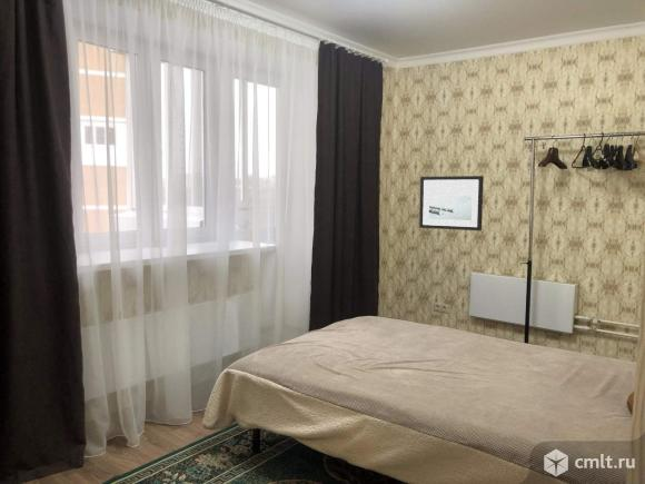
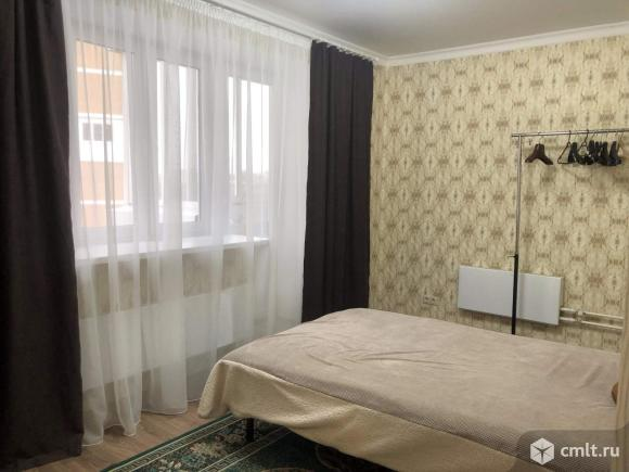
- wall art [418,175,485,231]
